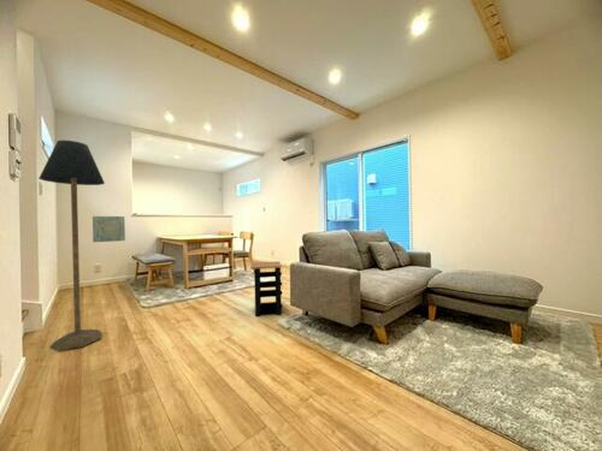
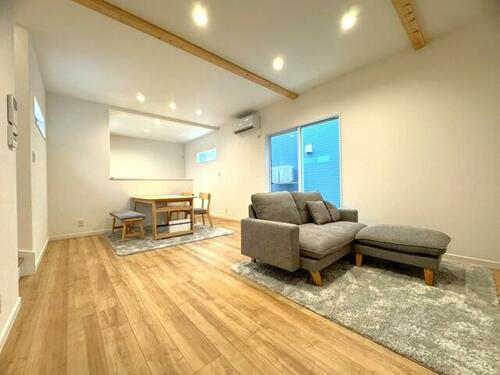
- wall art [92,215,126,243]
- floor lamp [37,140,106,352]
- side table [249,260,284,318]
